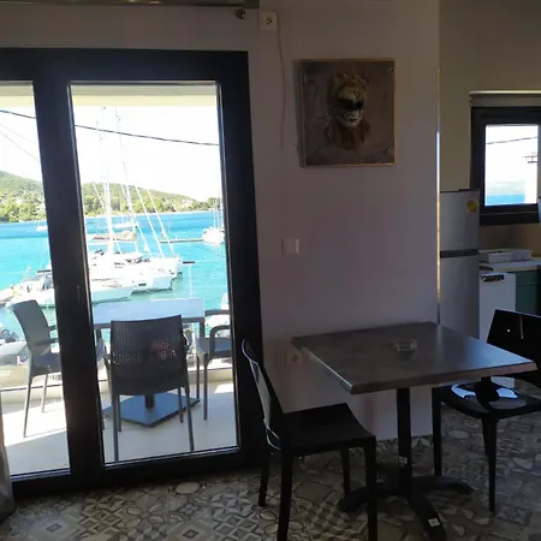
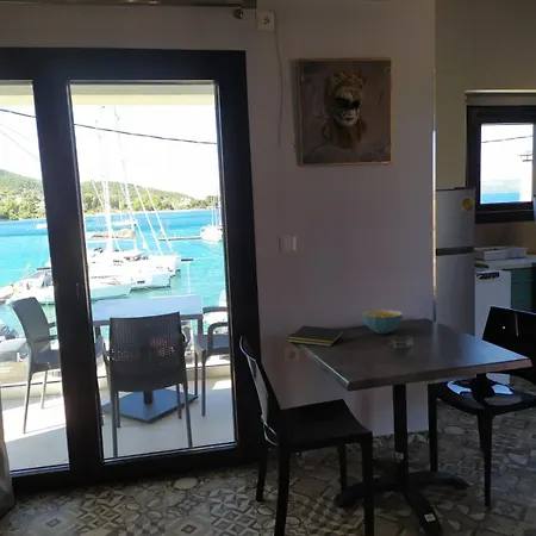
+ cereal bowl [361,308,404,335]
+ notepad [287,325,345,348]
